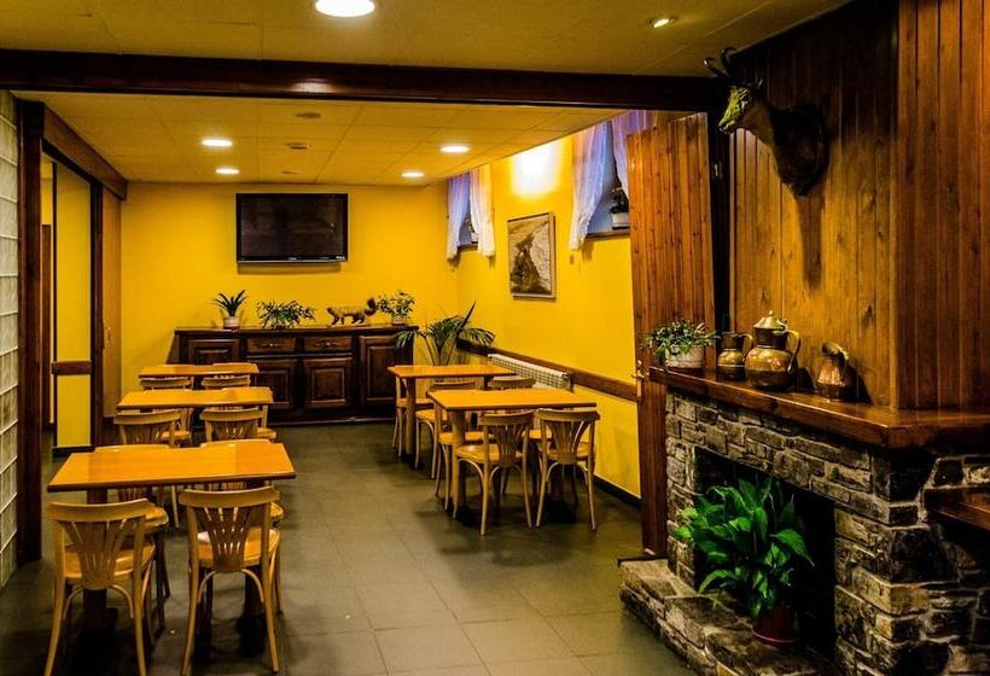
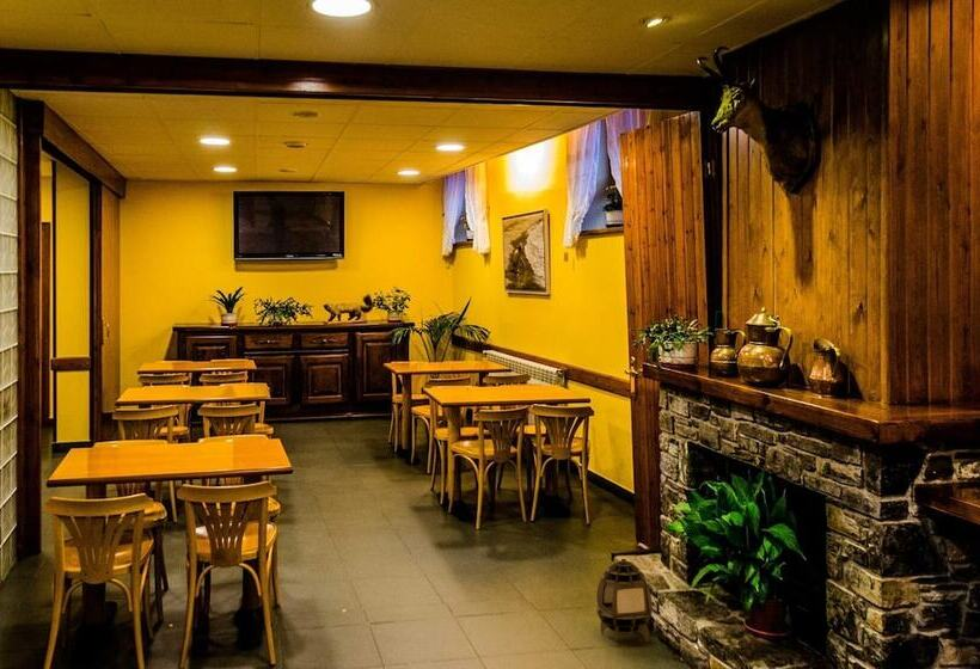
+ lantern [595,558,654,646]
